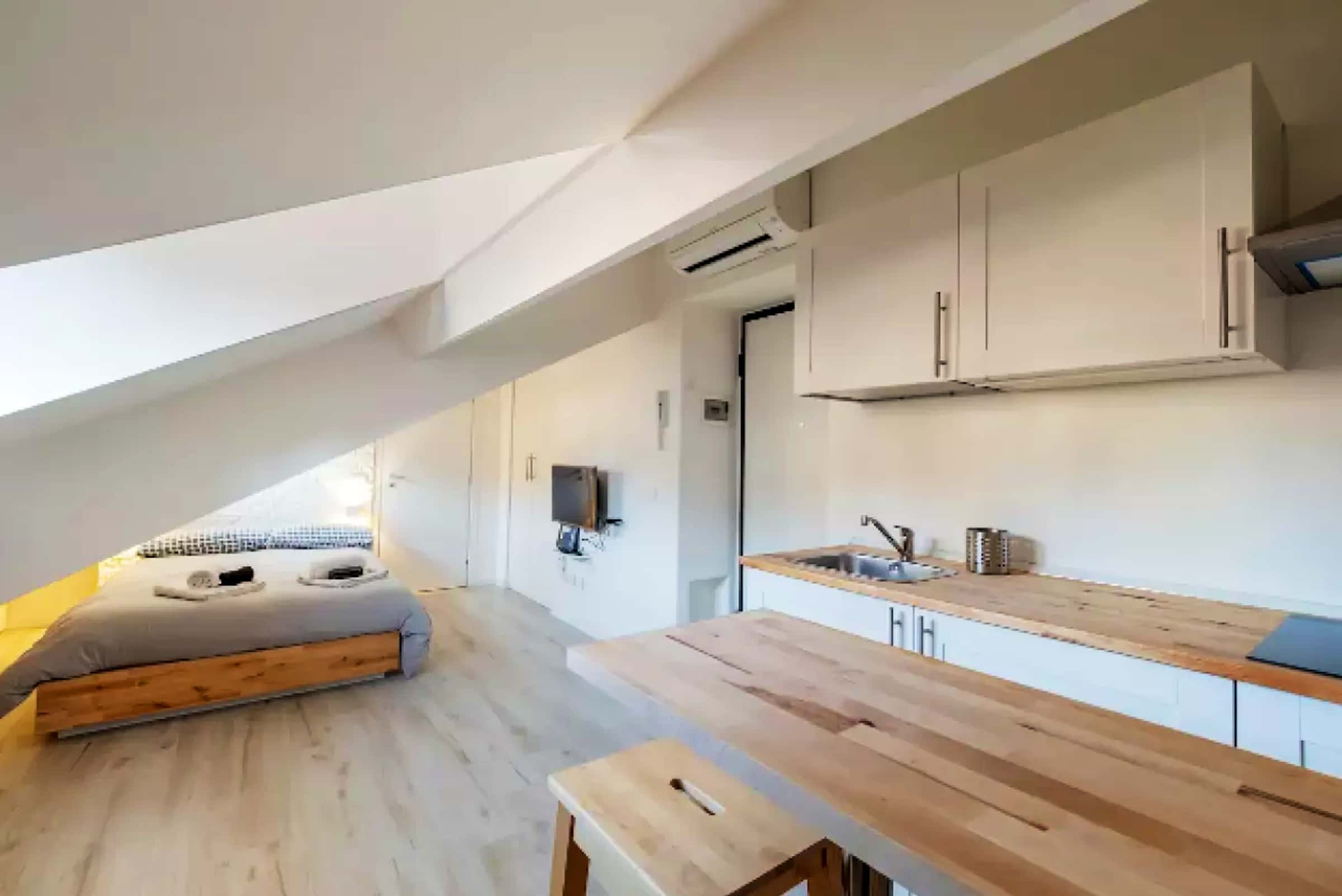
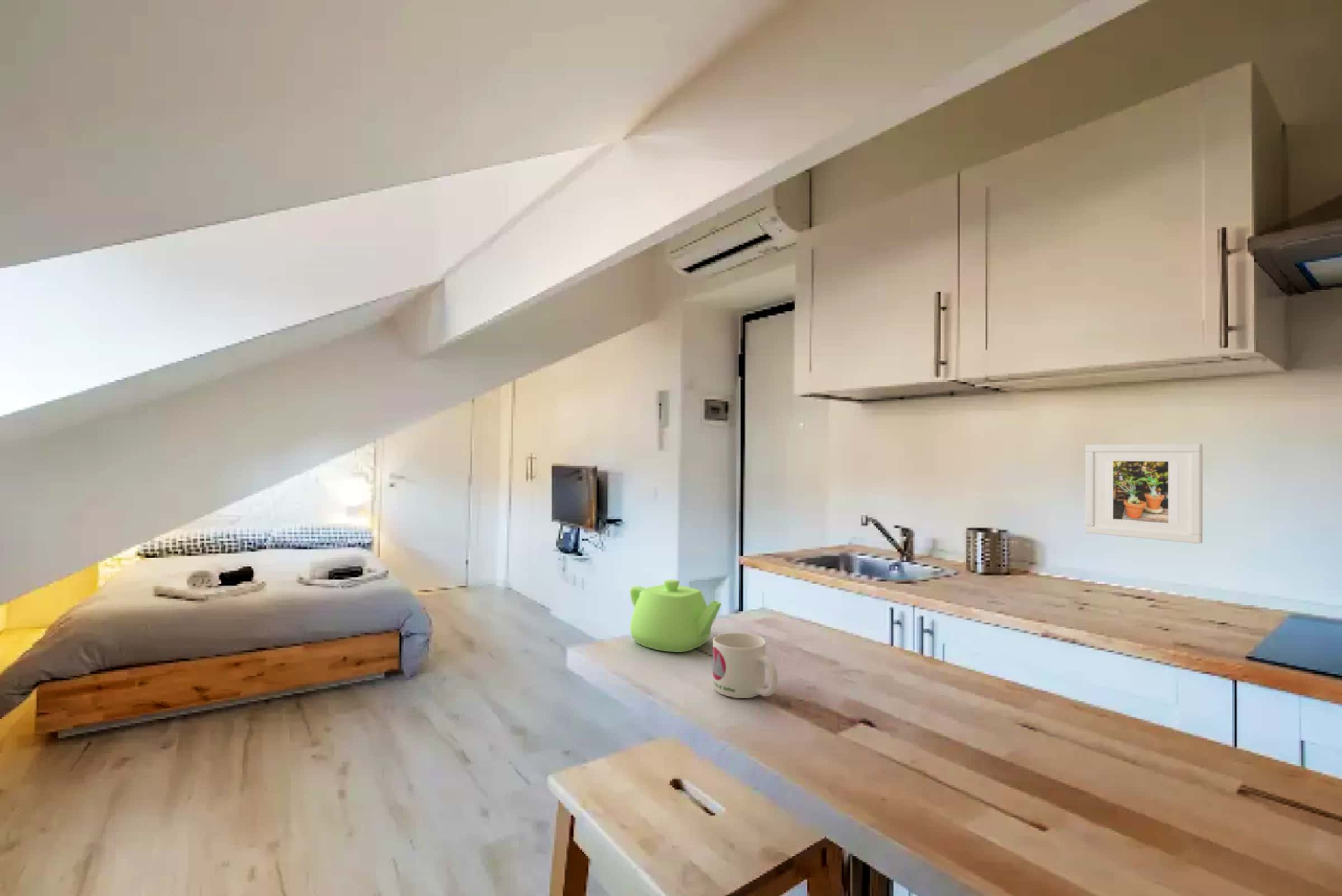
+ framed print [1085,443,1203,544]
+ mug [712,632,778,699]
+ teapot [630,579,722,653]
